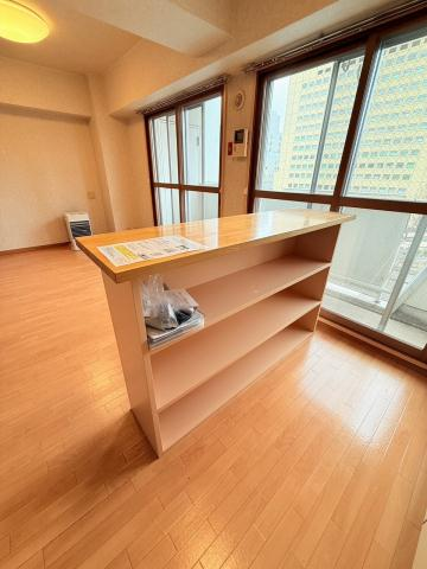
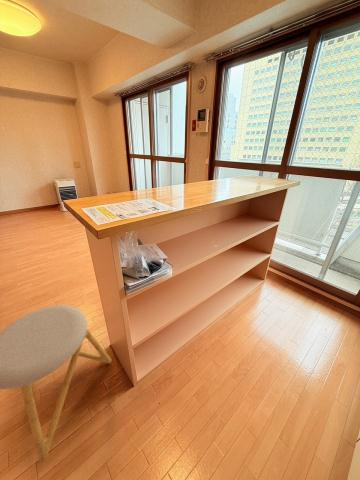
+ stool [0,304,113,464]
